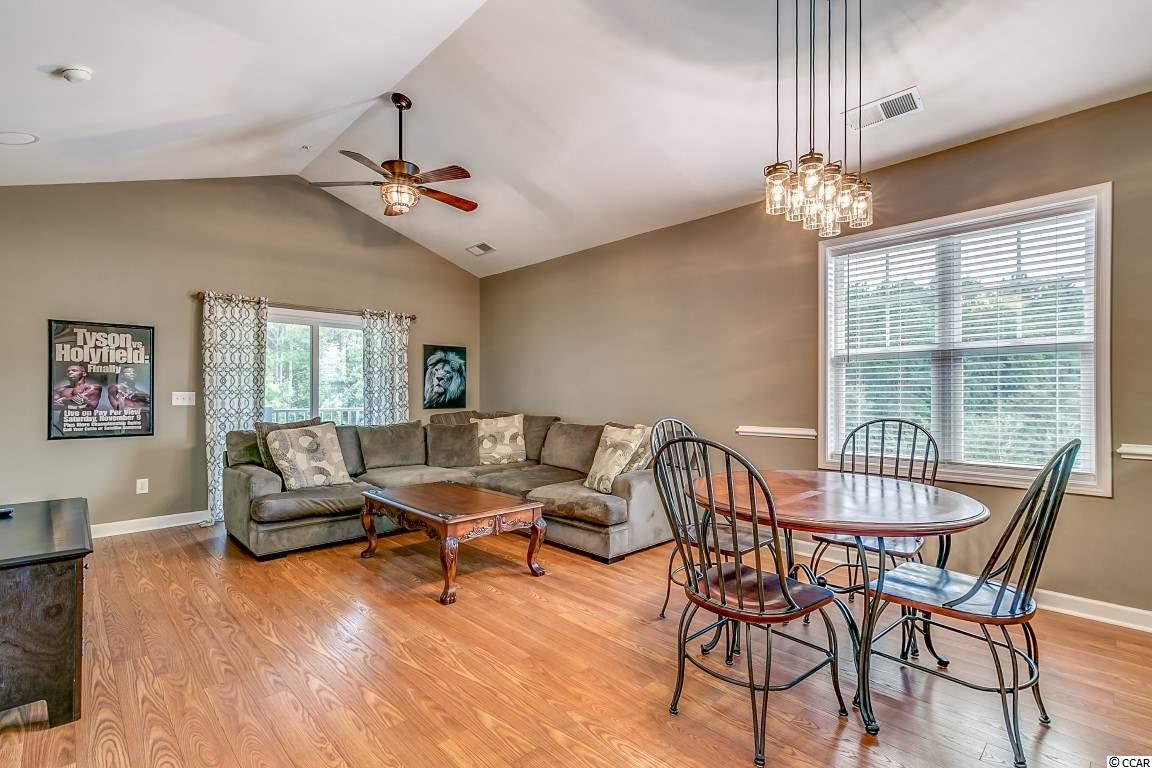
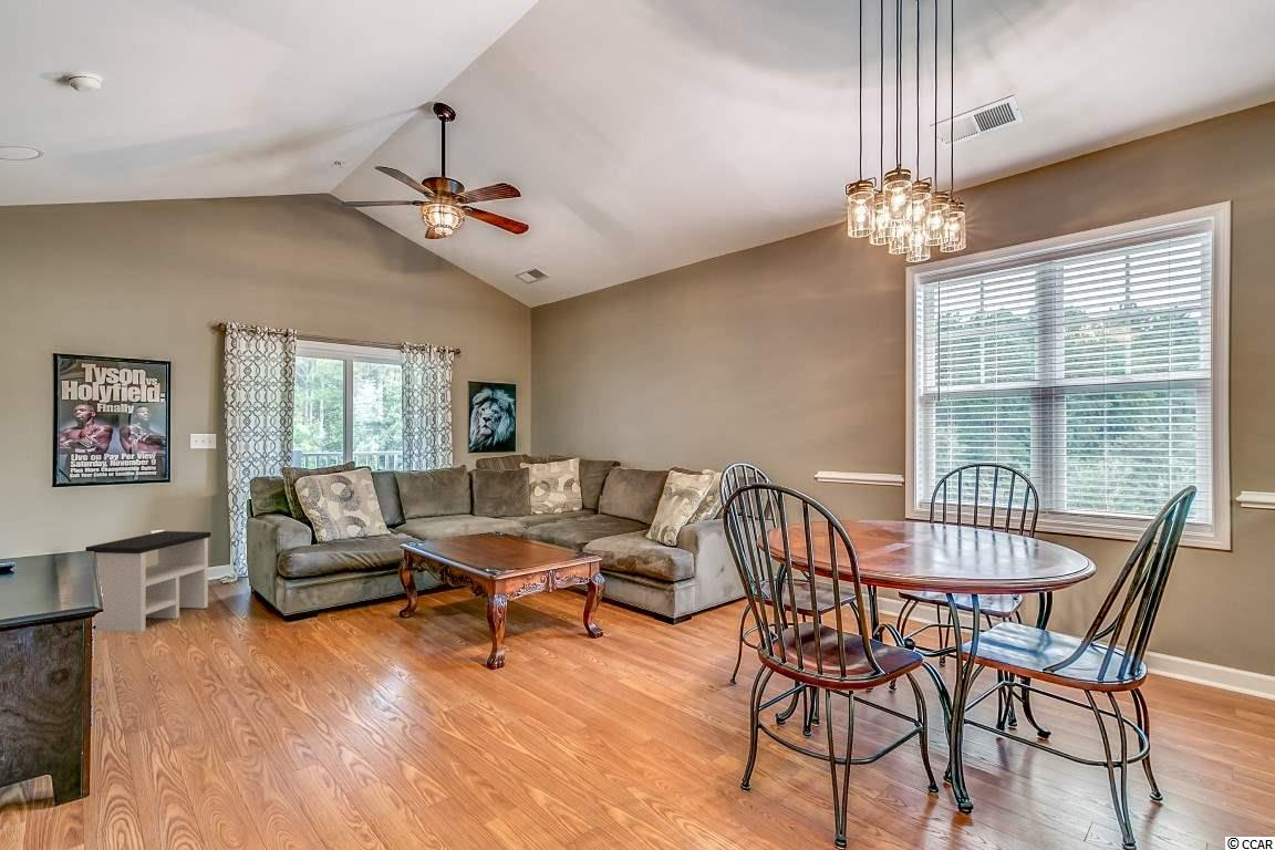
+ side table [84,530,211,633]
